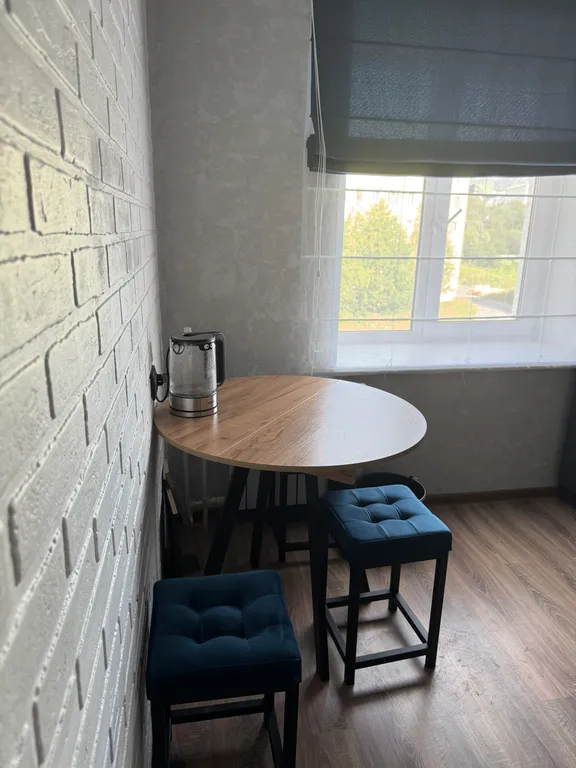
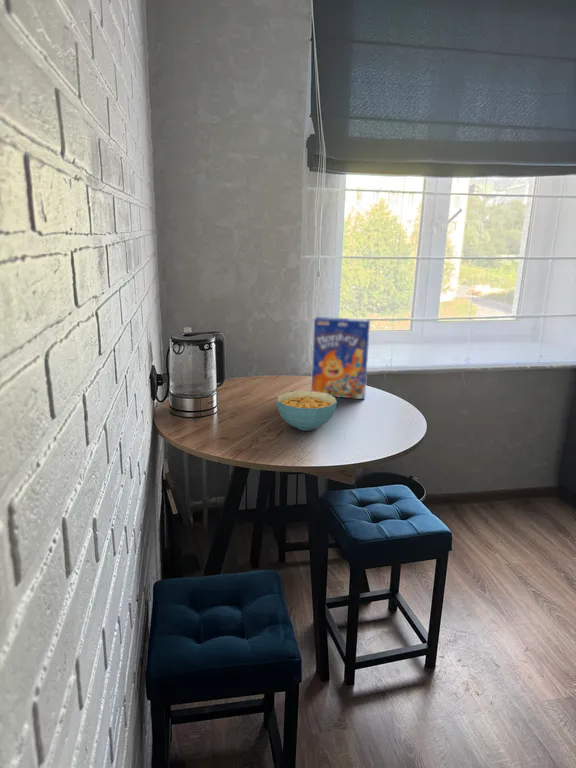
+ cereal box [311,316,371,400]
+ cereal bowl [276,390,338,431]
